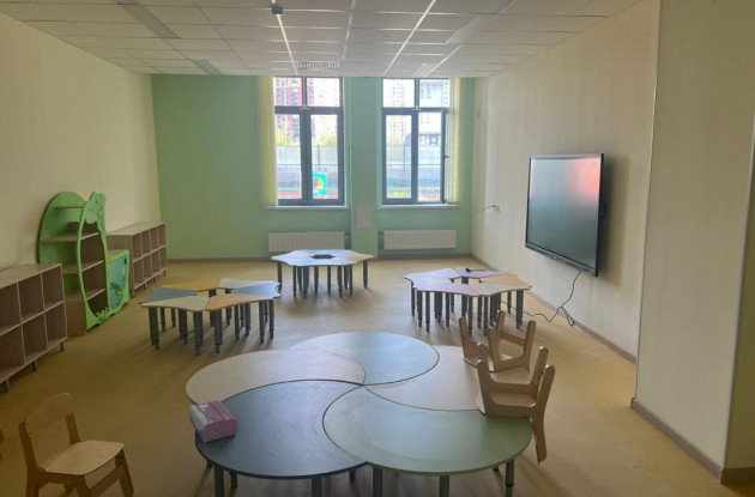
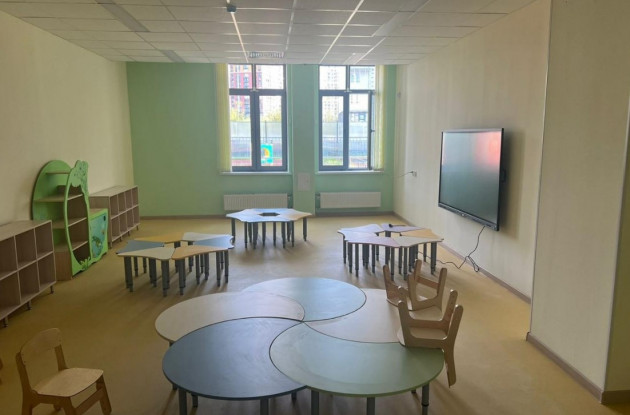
- tissue box [188,399,237,443]
